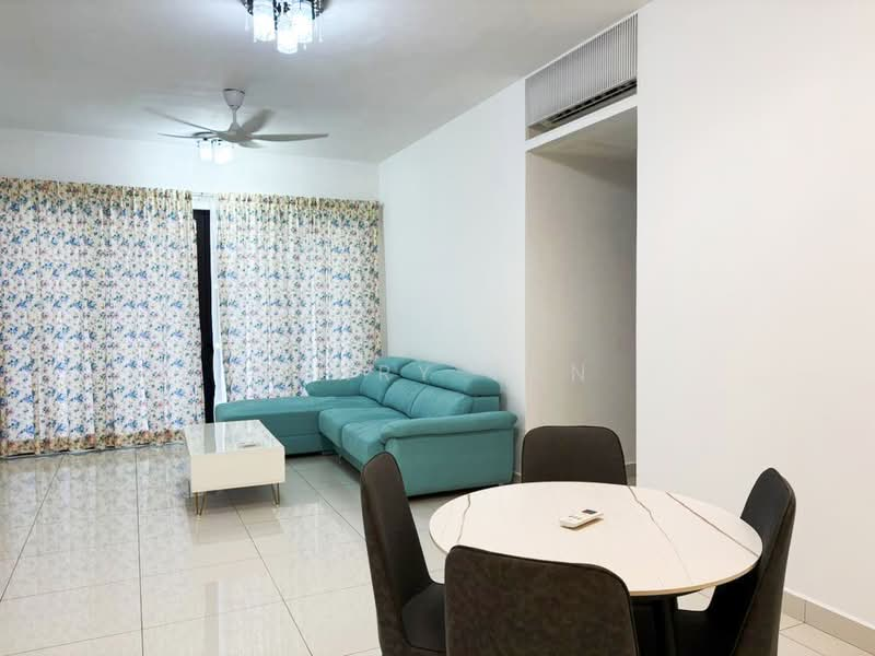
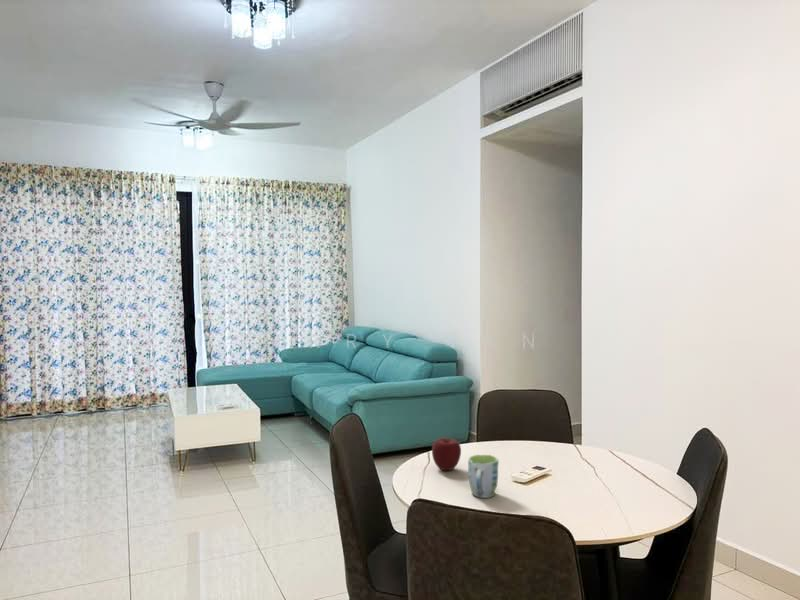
+ mug [467,454,500,499]
+ apple [431,437,462,471]
